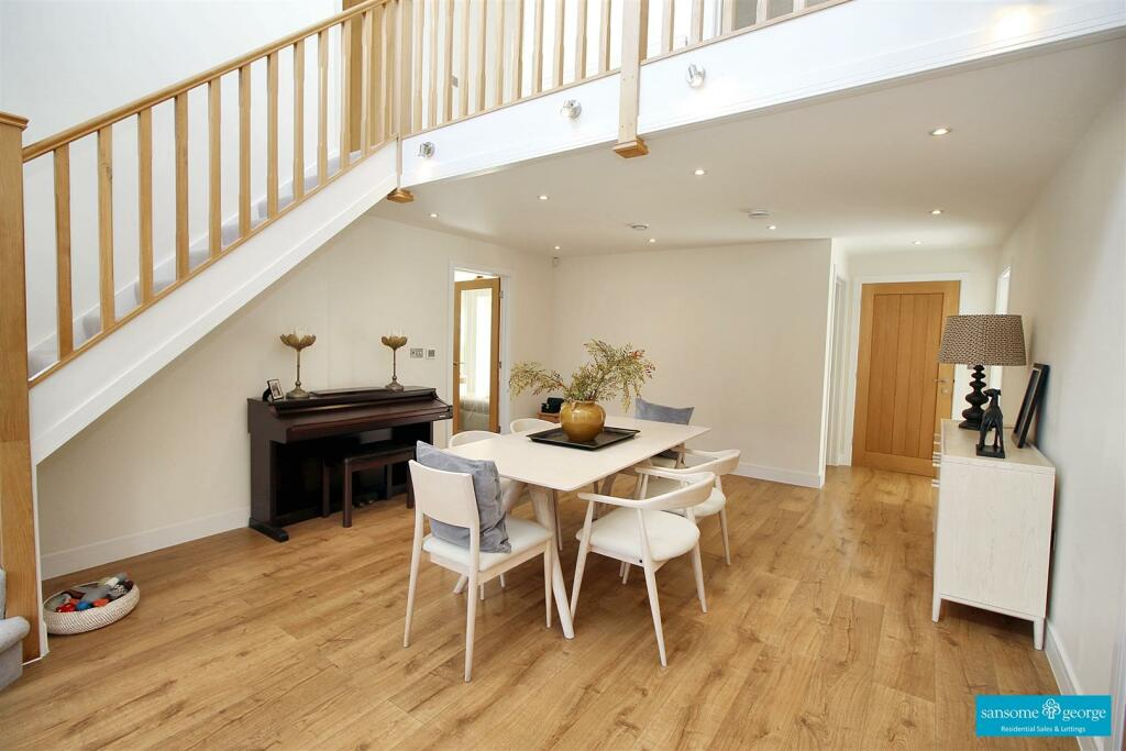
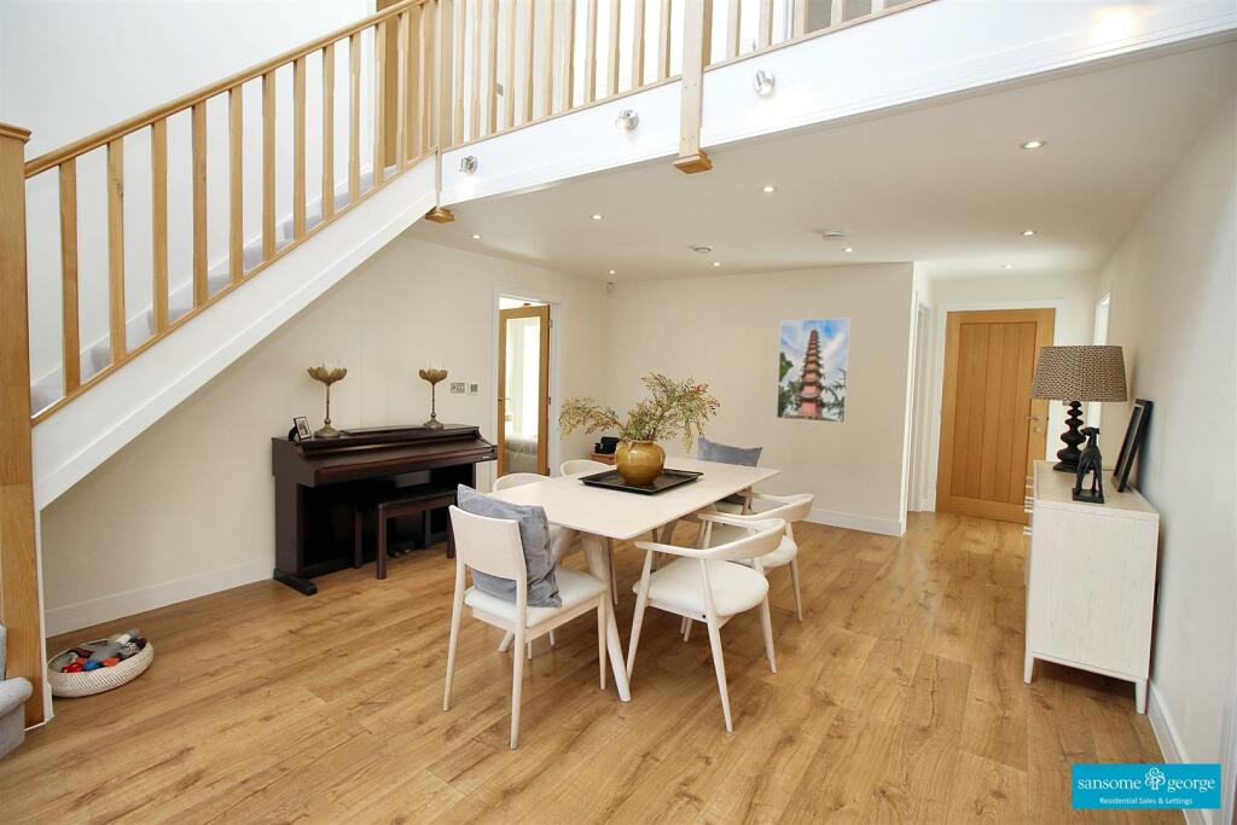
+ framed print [776,318,852,424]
